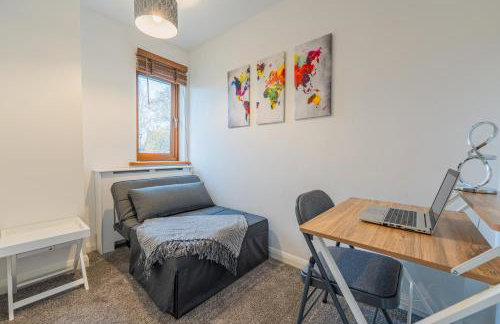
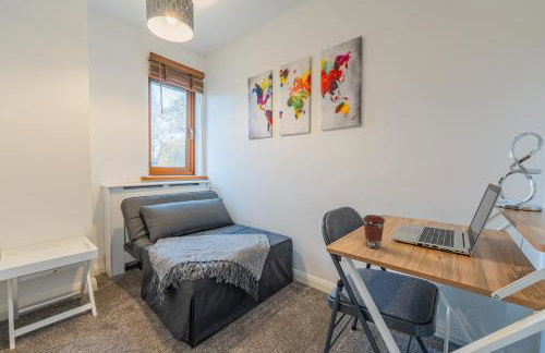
+ coffee cup [362,214,386,249]
